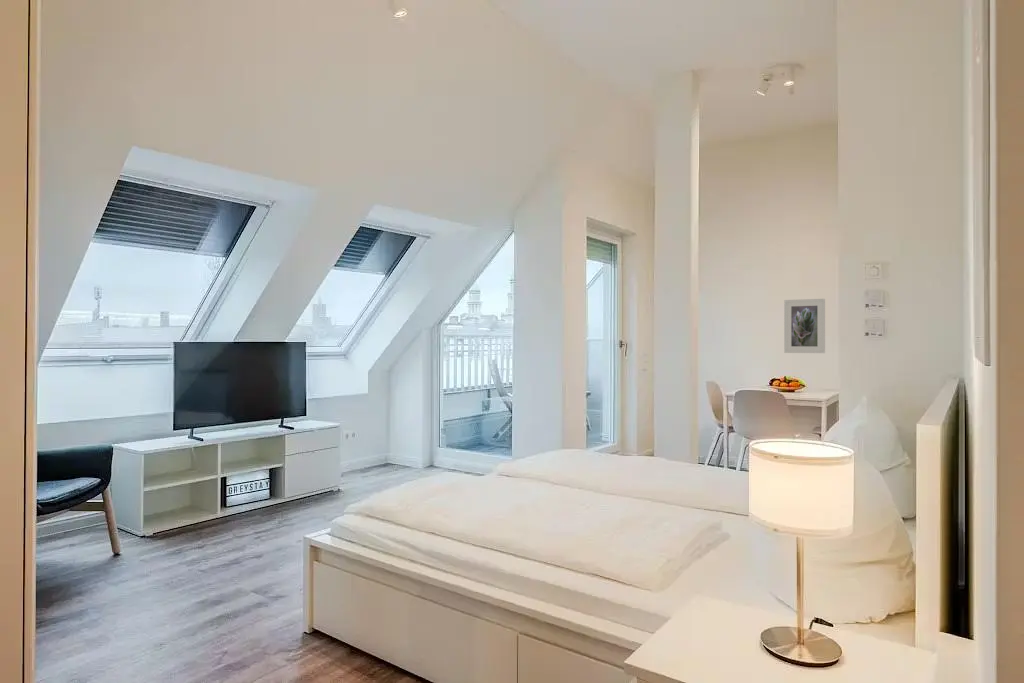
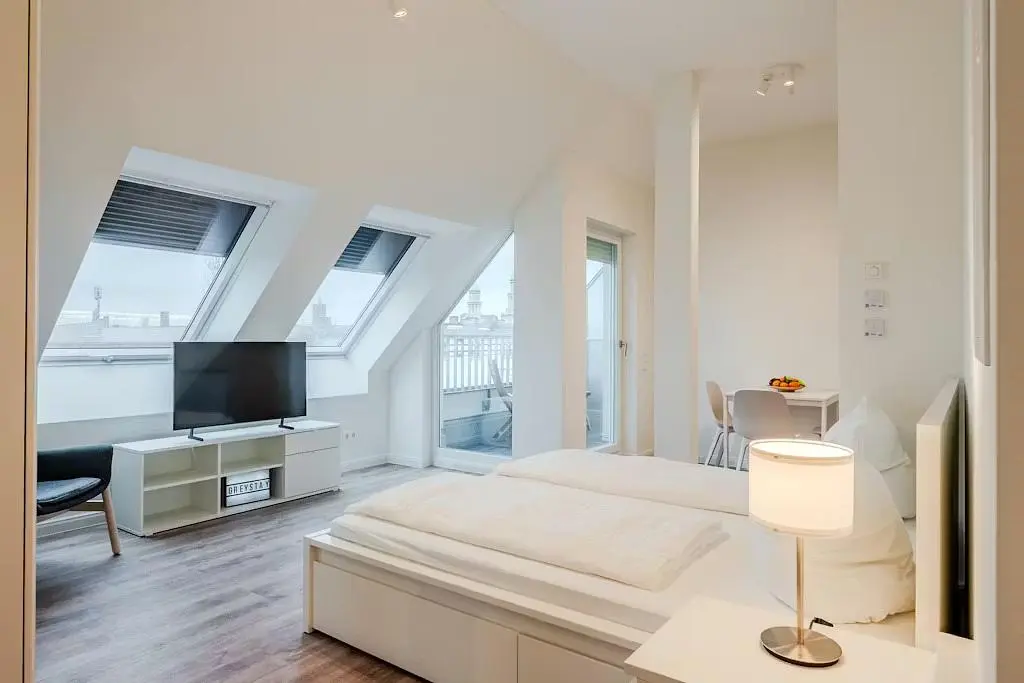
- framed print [783,298,826,354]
